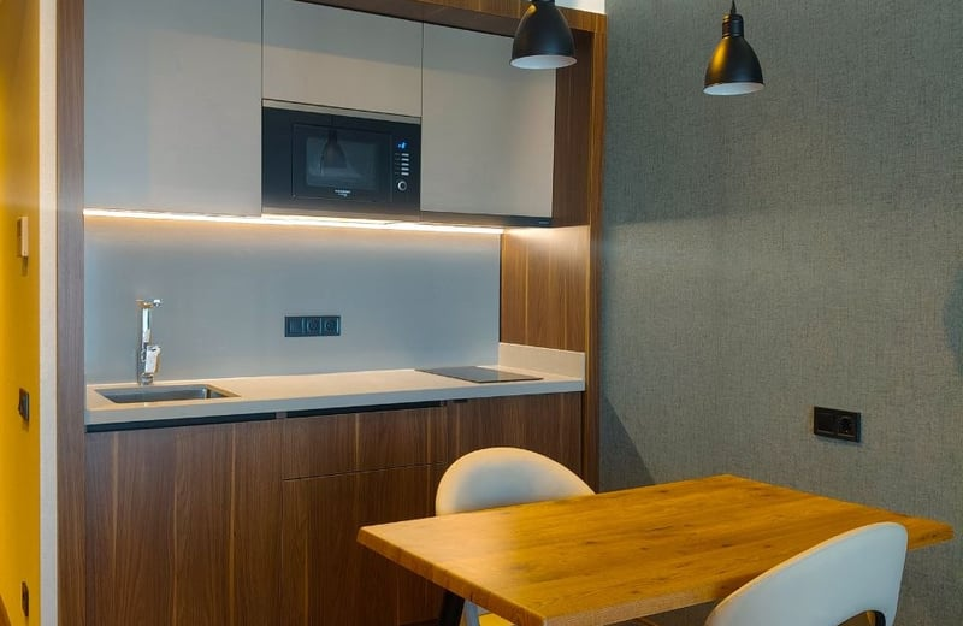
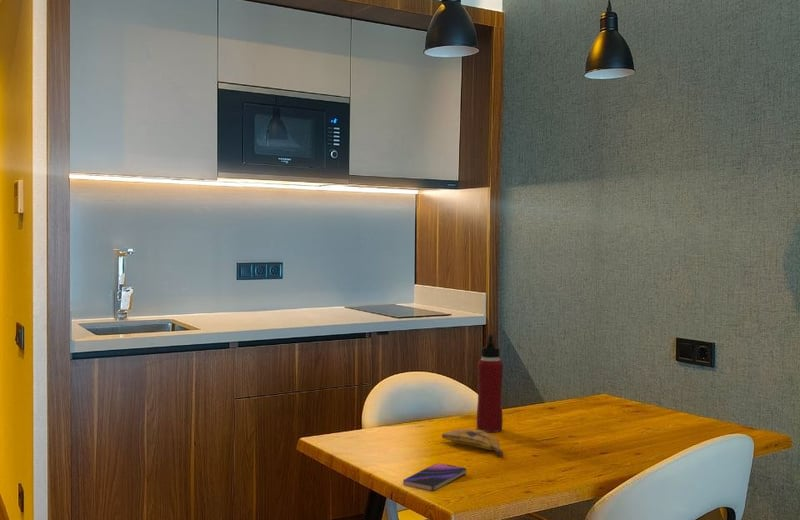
+ banana [441,428,505,457]
+ smartphone [402,462,467,491]
+ water bottle [476,333,504,433]
